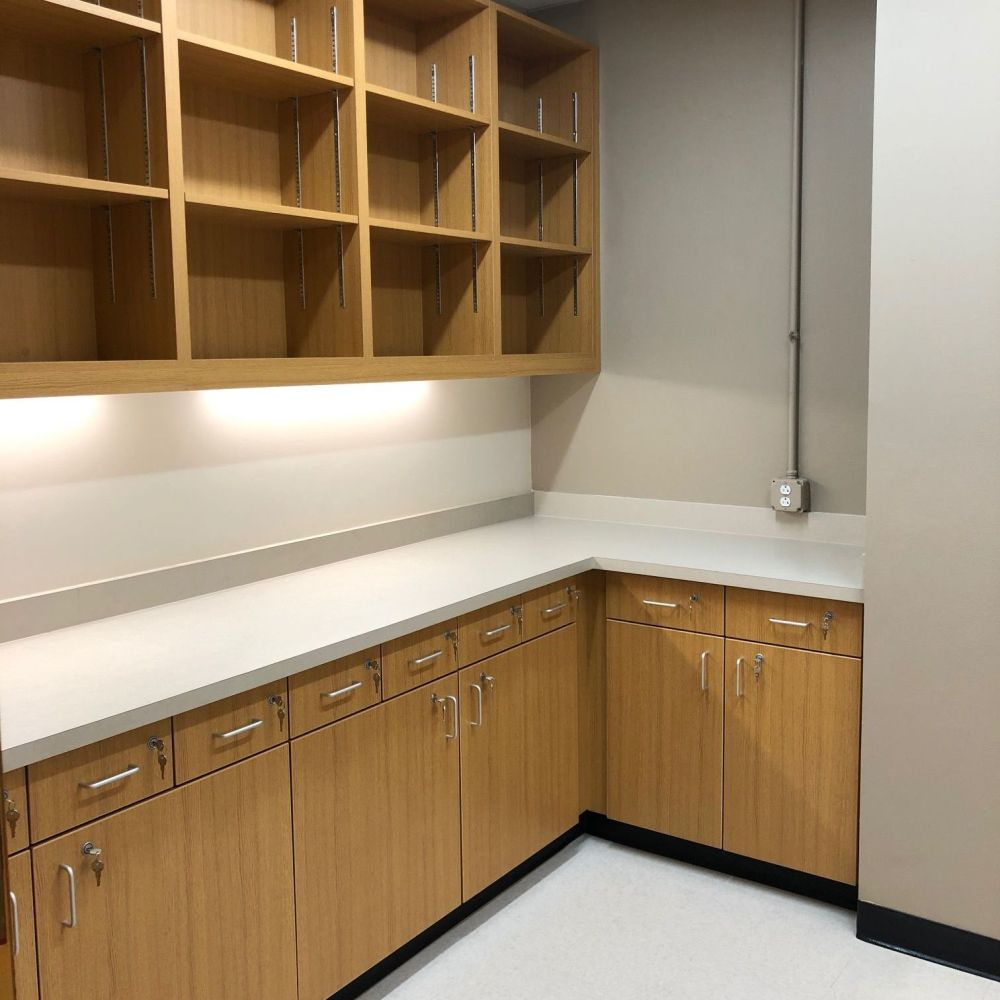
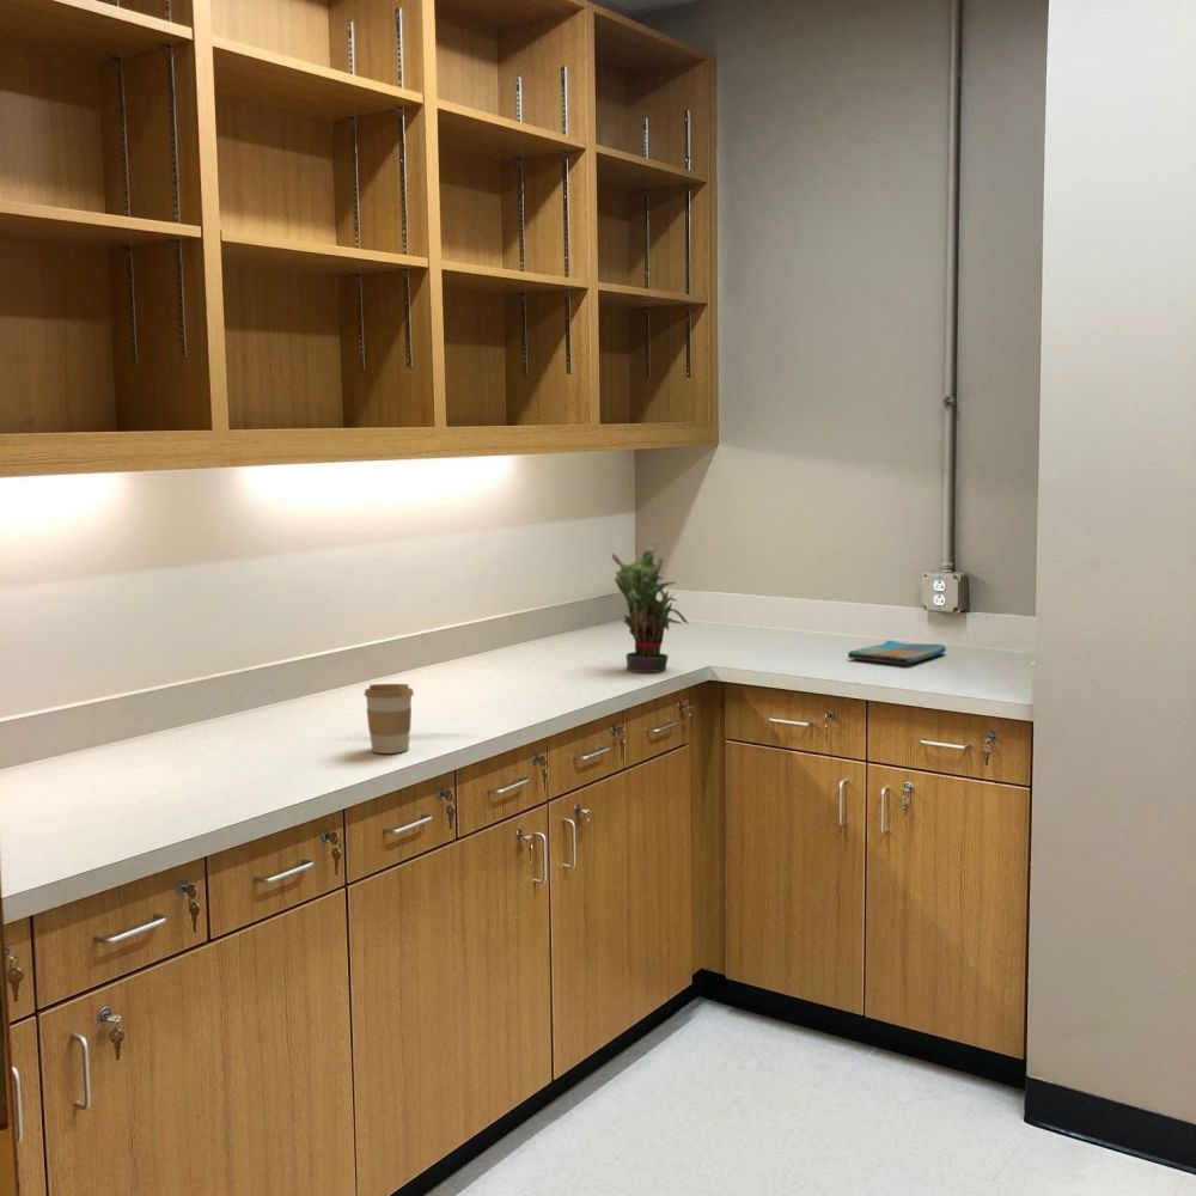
+ potted plant [611,543,690,673]
+ coffee cup [364,683,415,755]
+ dish towel [847,639,947,665]
